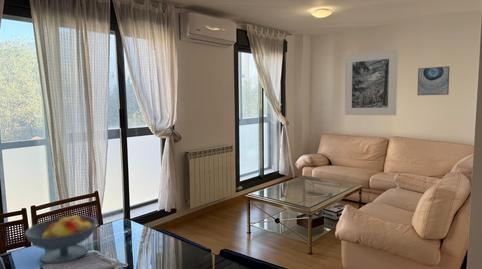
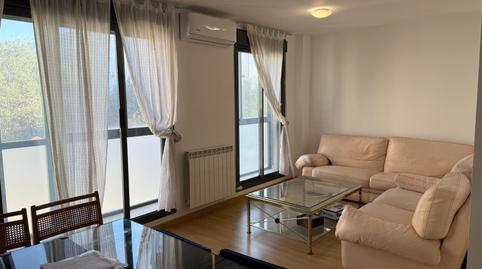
- fruit bowl [24,213,99,265]
- wall art [417,65,451,96]
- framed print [344,49,399,116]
